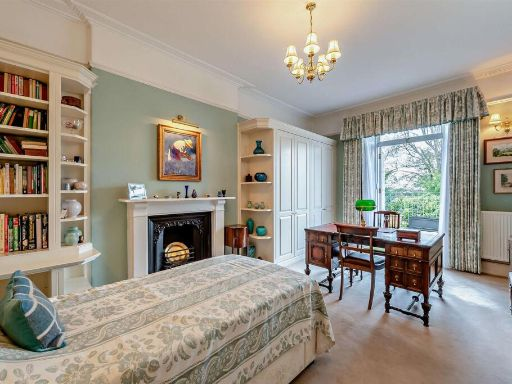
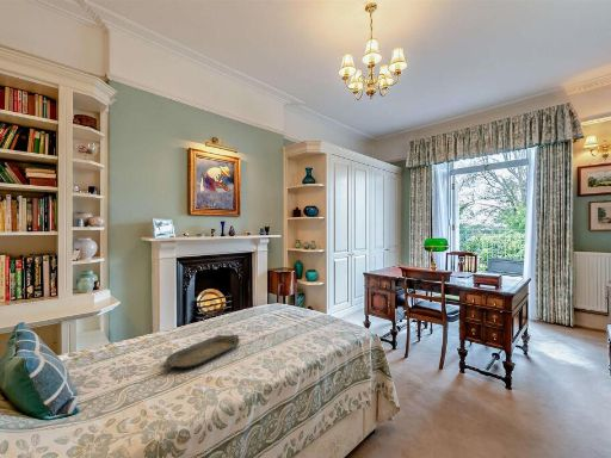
+ serving tray [162,334,241,370]
